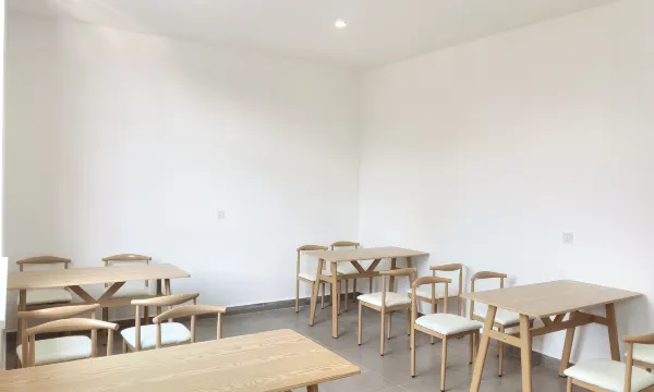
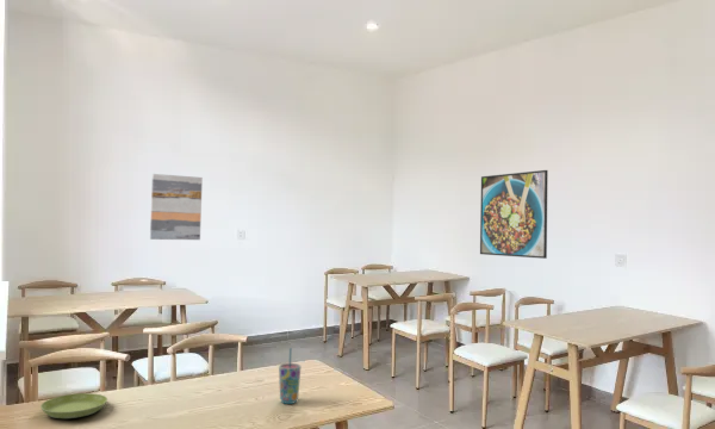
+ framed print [479,169,549,260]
+ wall art [149,173,204,241]
+ saucer [39,392,108,419]
+ cup [278,347,301,405]
